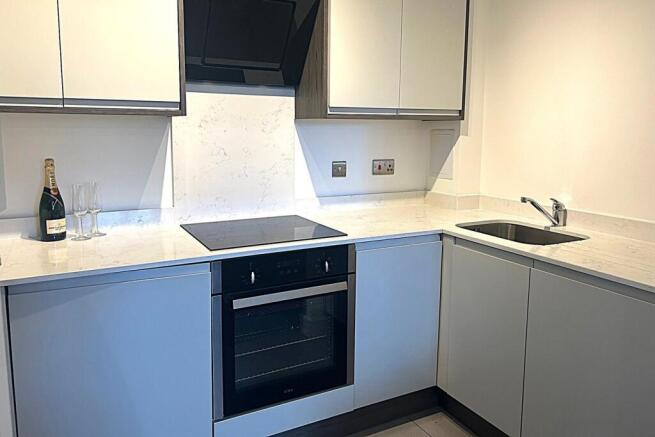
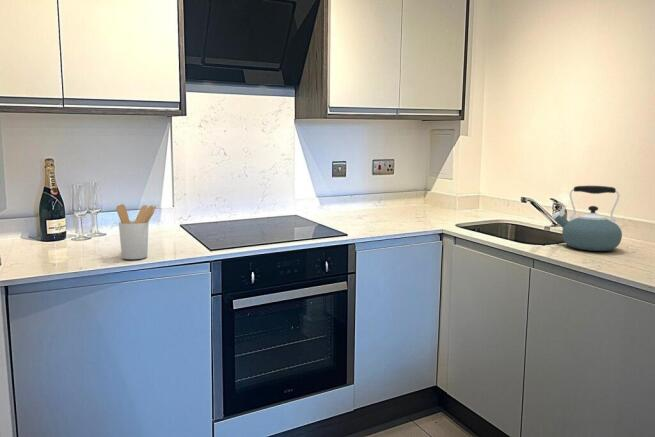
+ kettle [551,185,623,252]
+ utensil holder [115,203,157,260]
